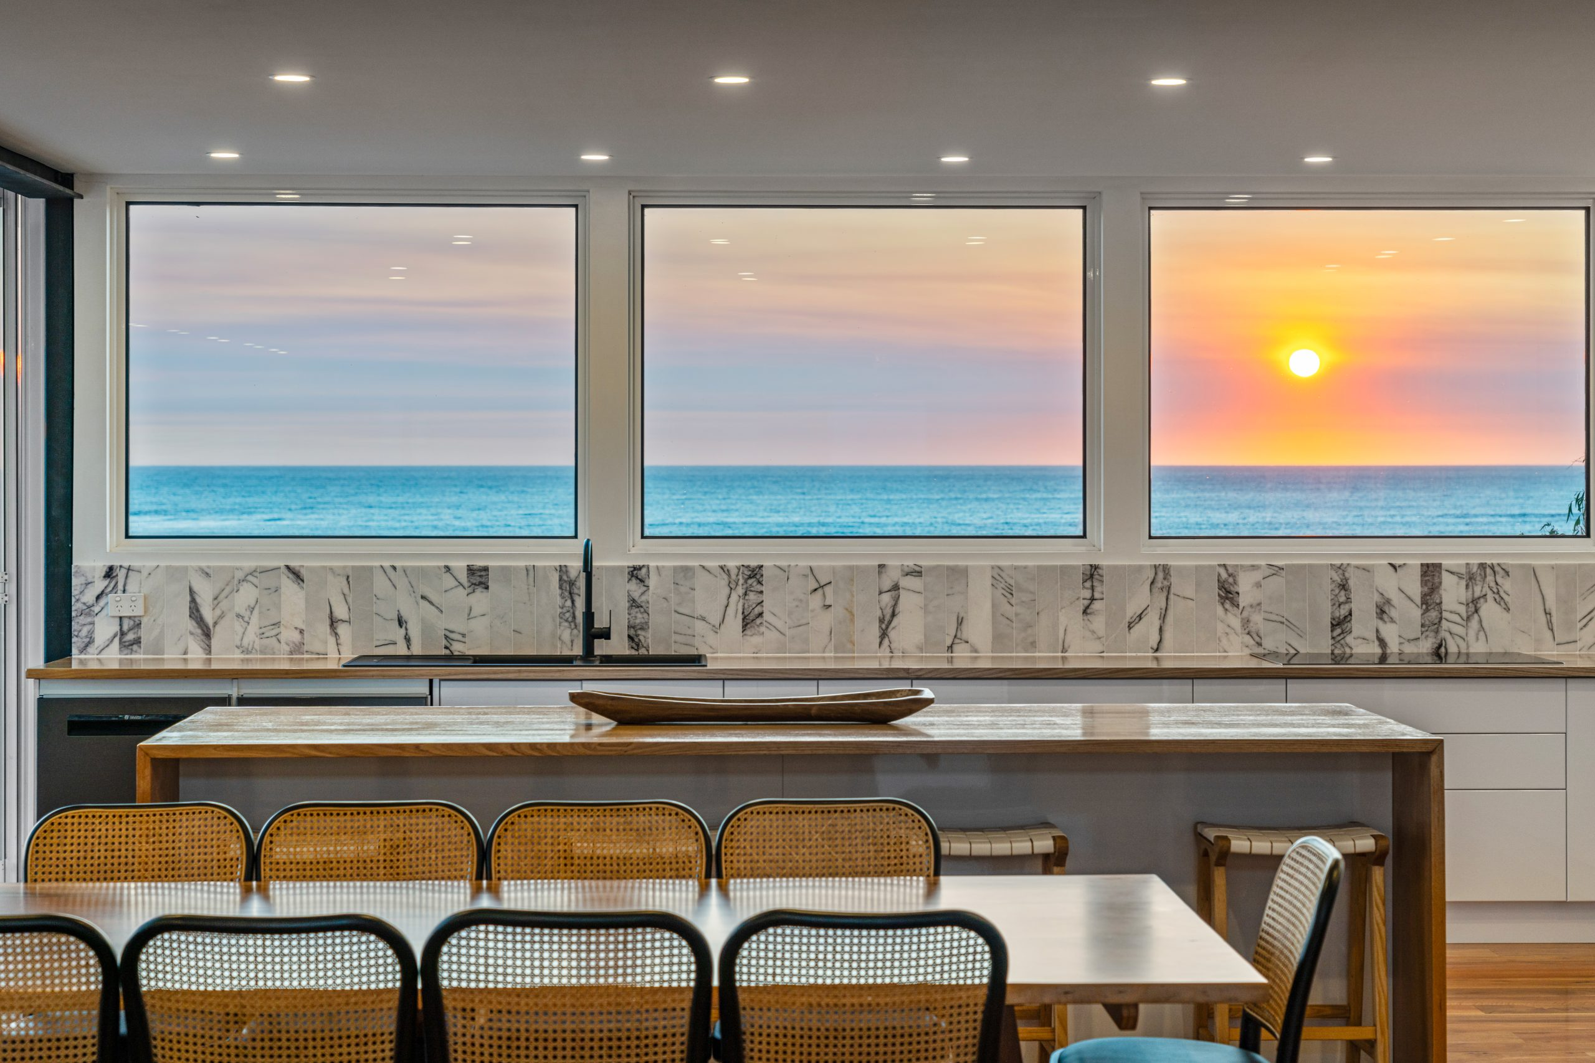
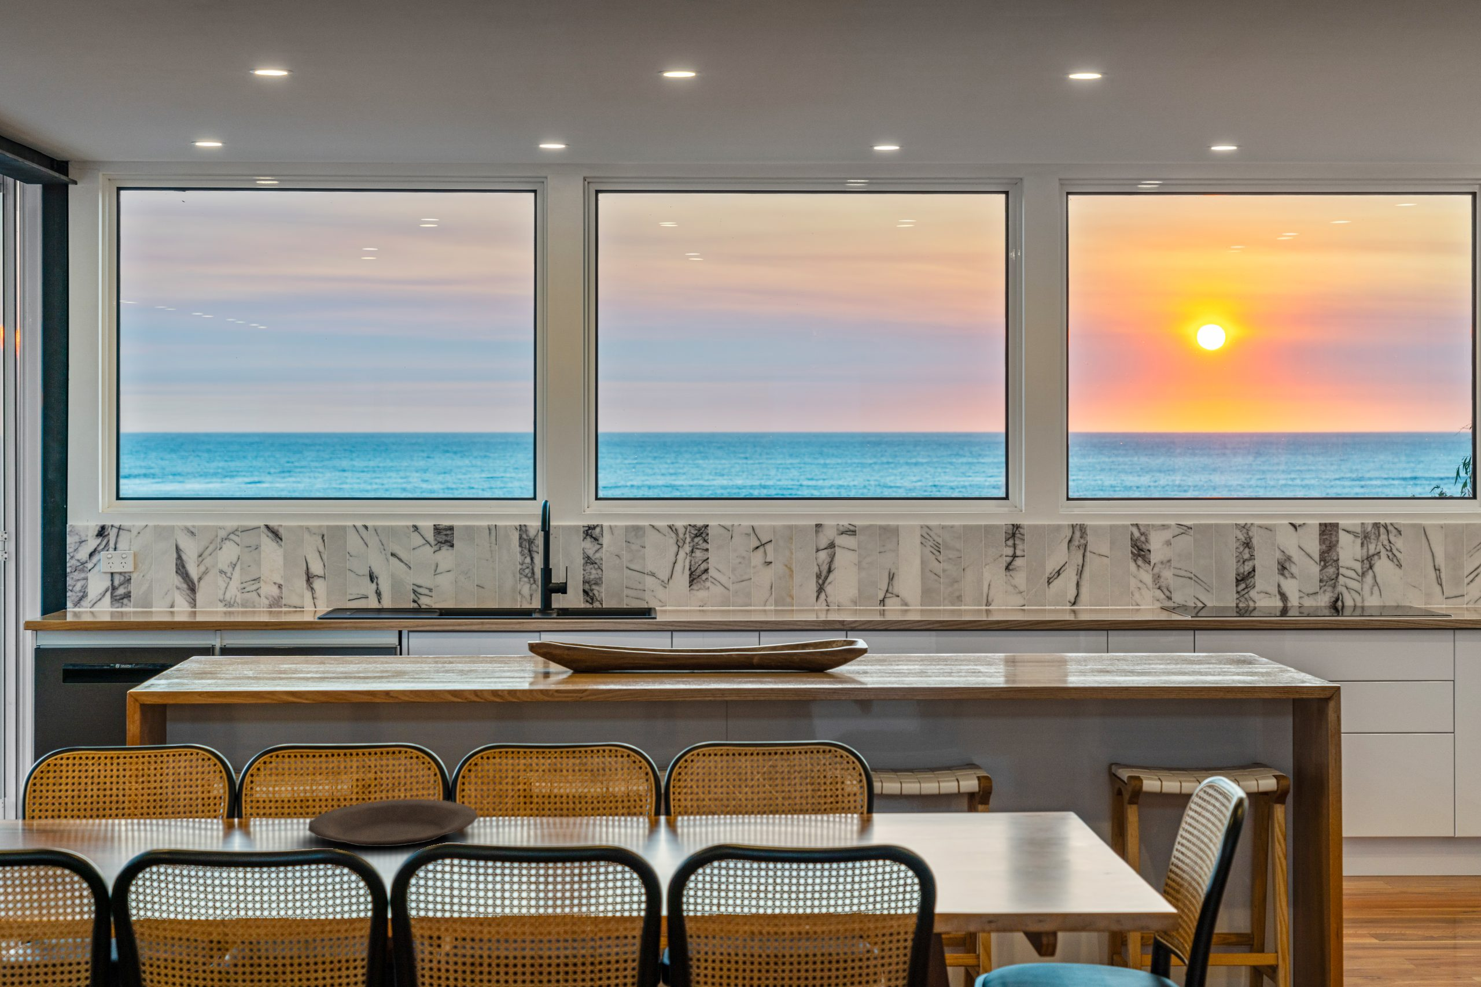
+ plate [307,799,478,847]
